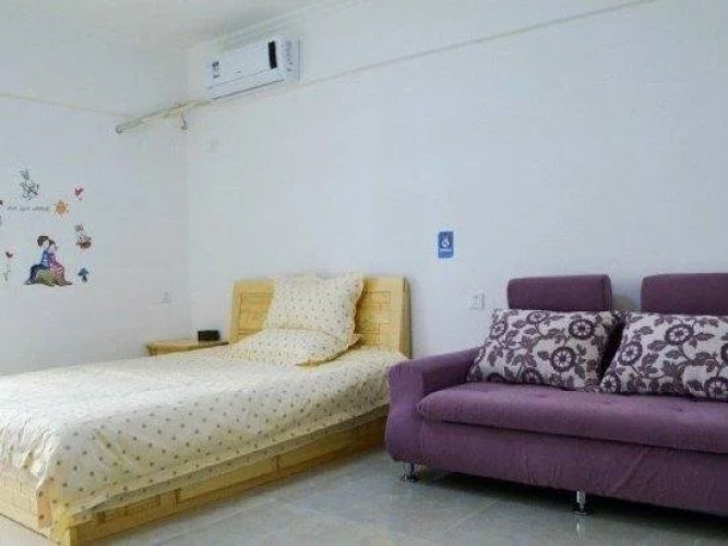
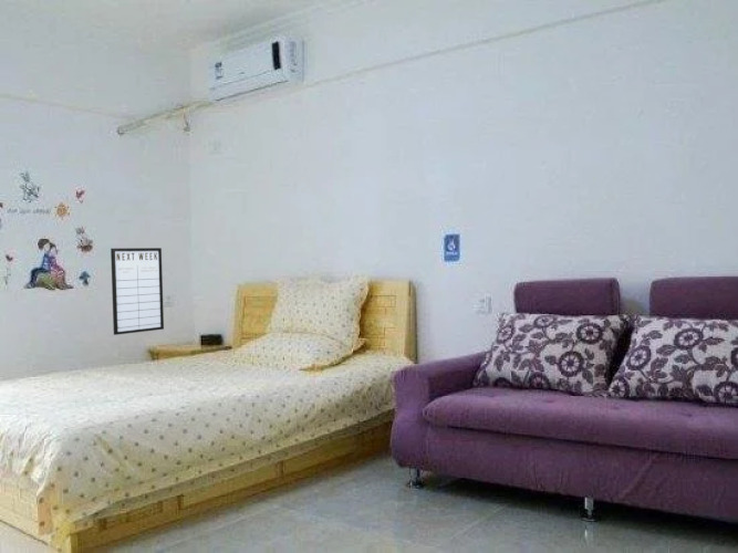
+ writing board [110,247,165,336]
